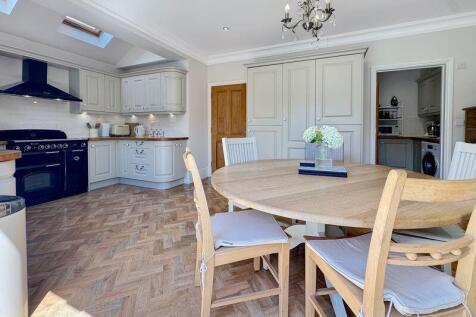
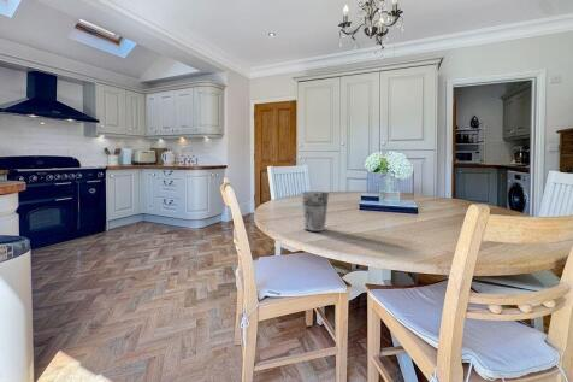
+ cup [300,190,330,233]
